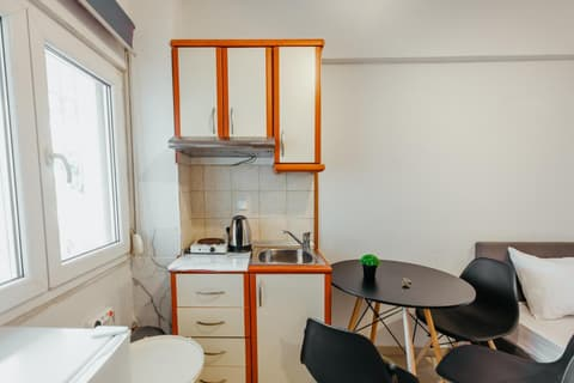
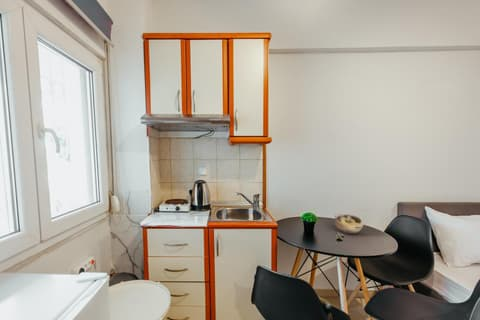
+ bowl [334,213,365,235]
